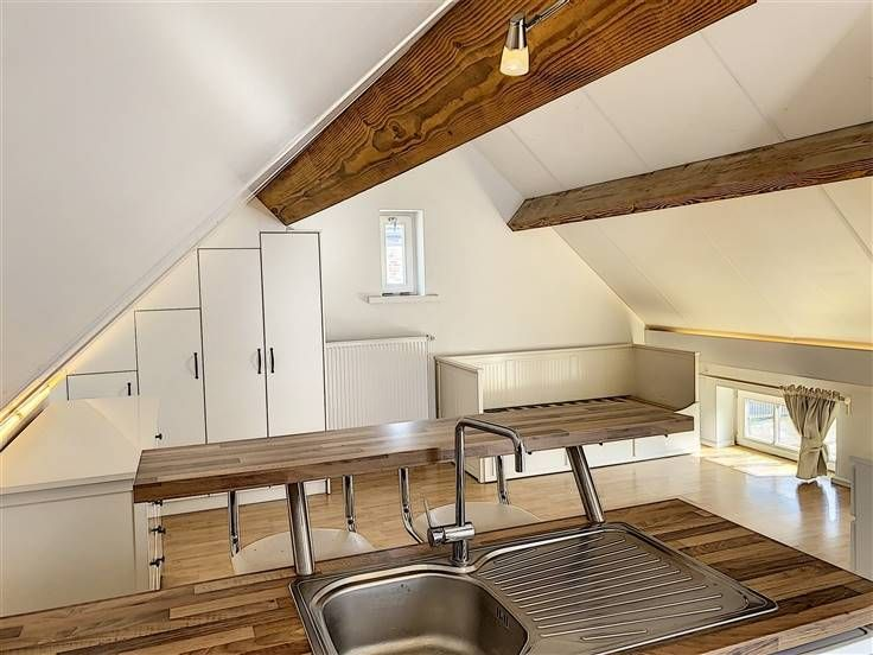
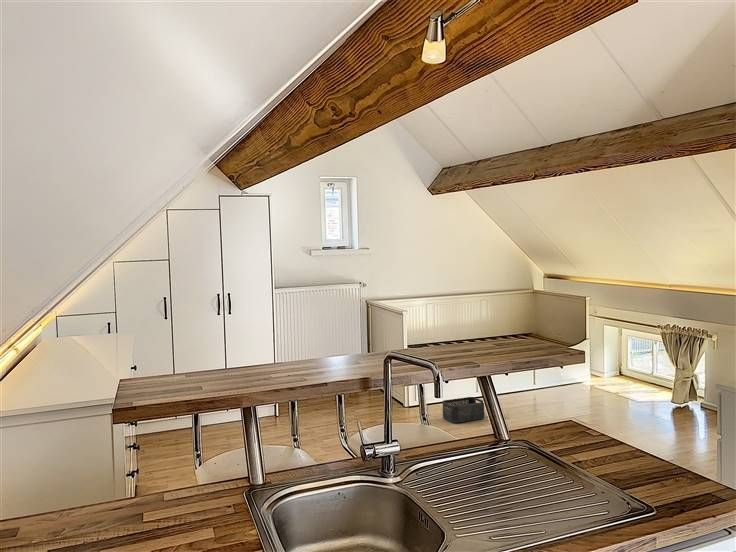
+ storage bin [441,396,485,424]
